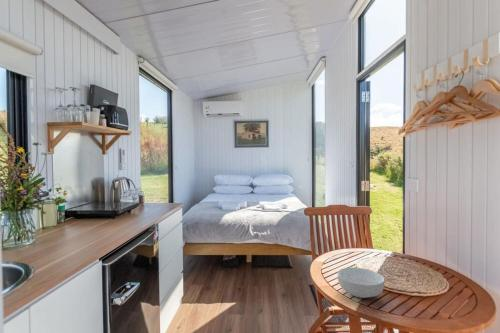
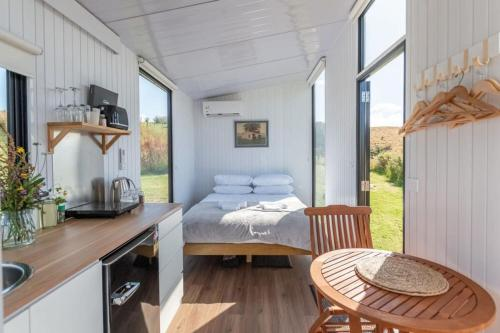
- cereal bowl [337,267,385,299]
